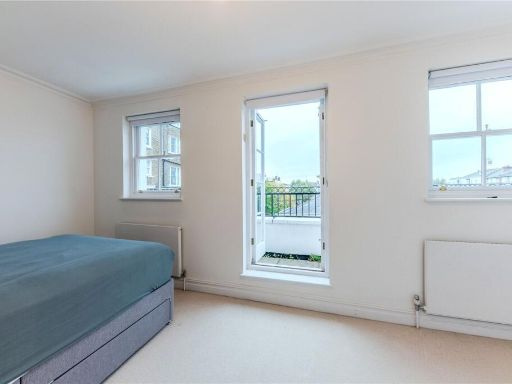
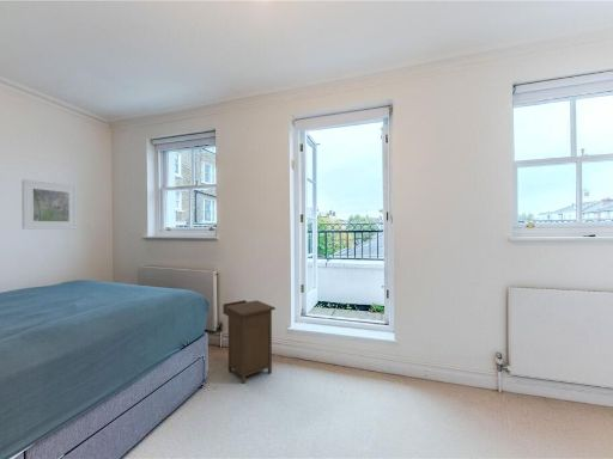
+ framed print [20,178,78,231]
+ nightstand [221,299,277,385]
